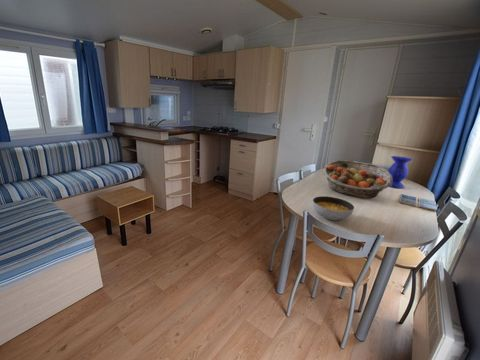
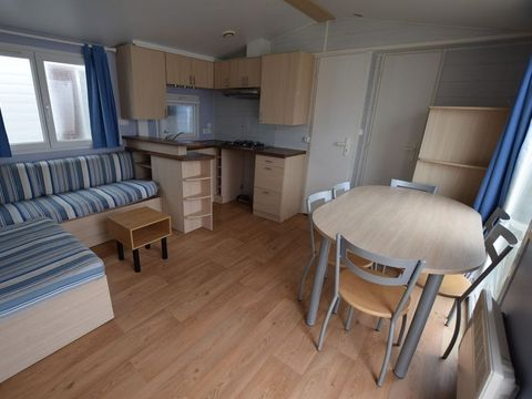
- drink coaster [399,193,438,212]
- soup bowl [312,195,355,221]
- fruit basket [322,159,392,199]
- vase [387,155,414,189]
